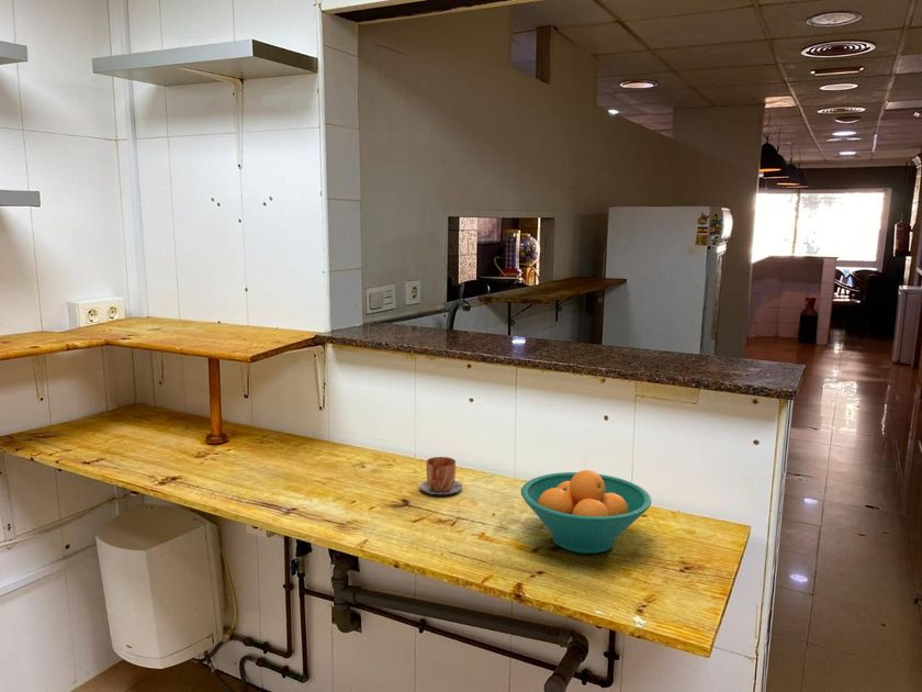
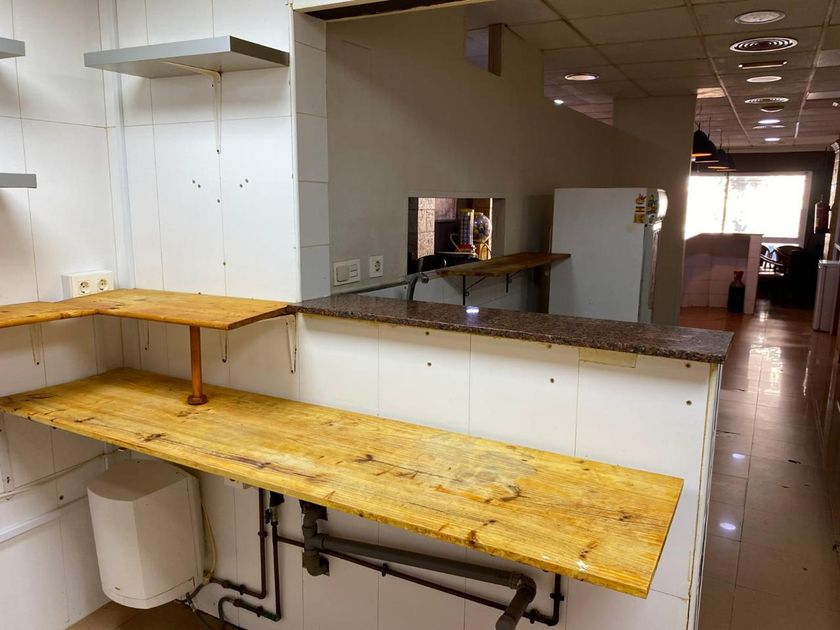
- mug [418,456,463,495]
- fruit bowl [520,469,652,555]
